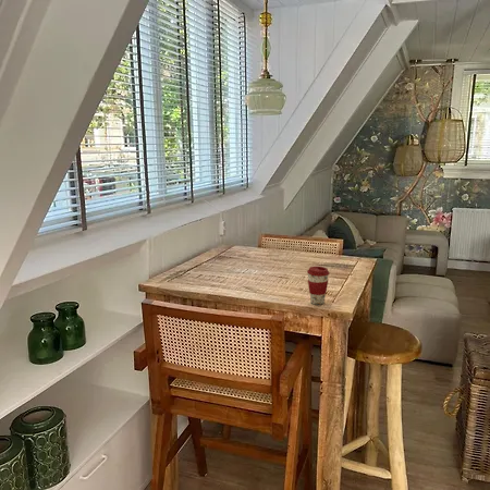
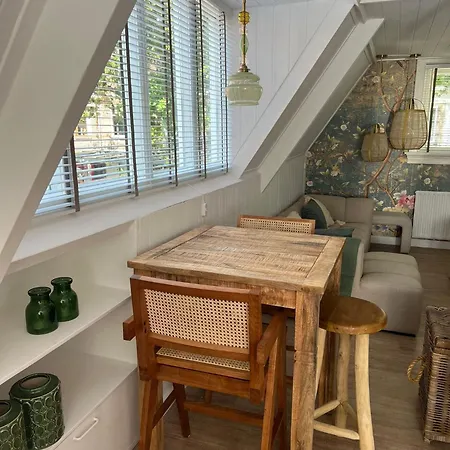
- coffee cup [306,266,330,306]
